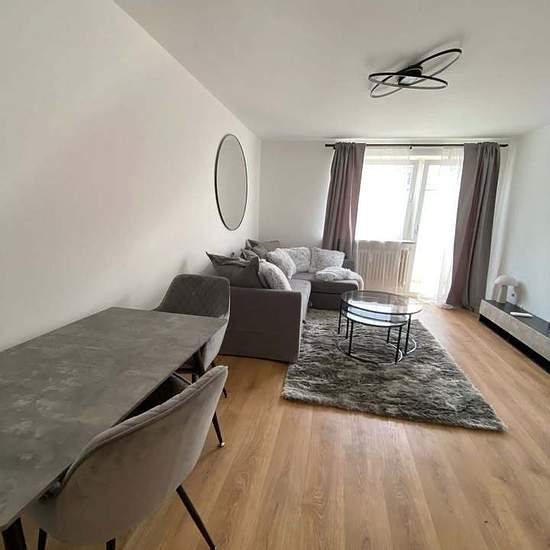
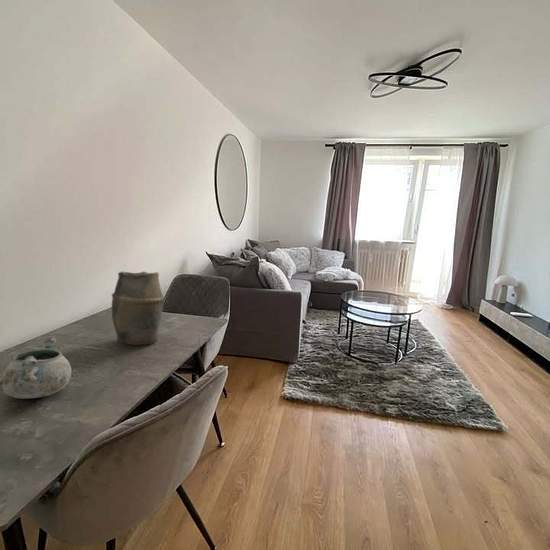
+ vase [111,271,166,346]
+ decorative bowl [0,336,72,400]
